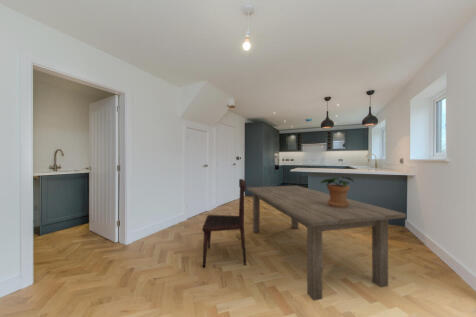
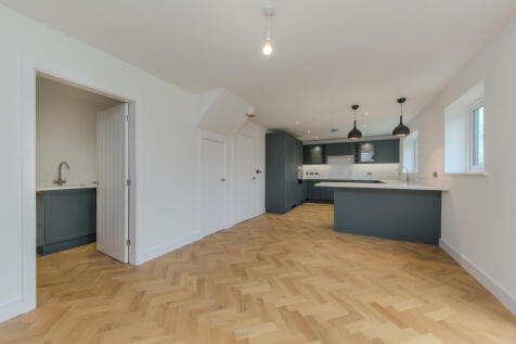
- dining chair [201,178,247,269]
- potted plant [318,175,354,208]
- dining table [246,185,407,302]
